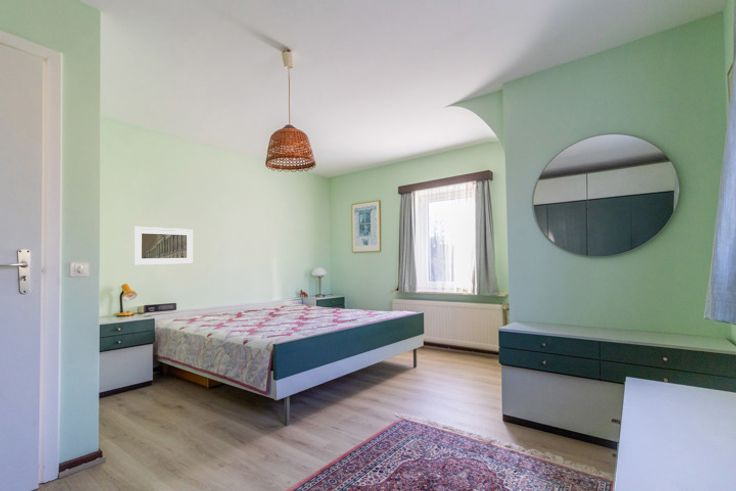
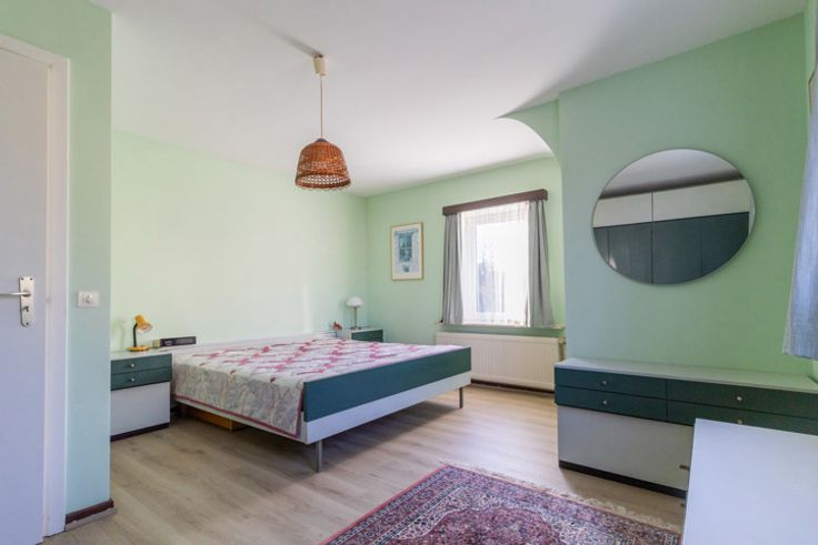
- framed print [133,226,194,266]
